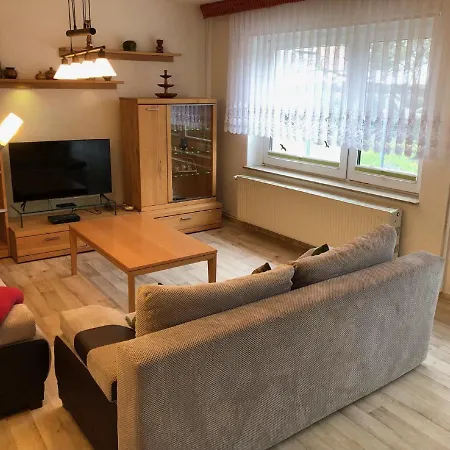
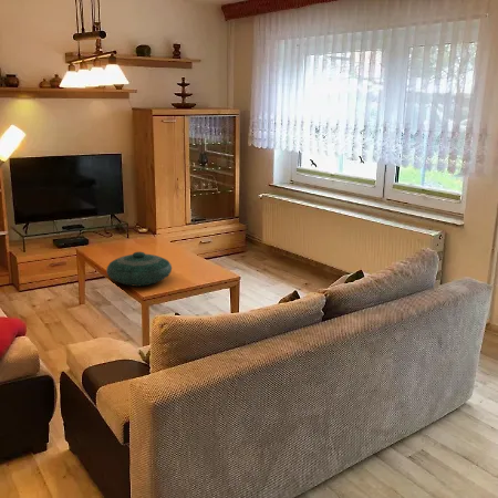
+ decorative bowl [105,251,173,288]
